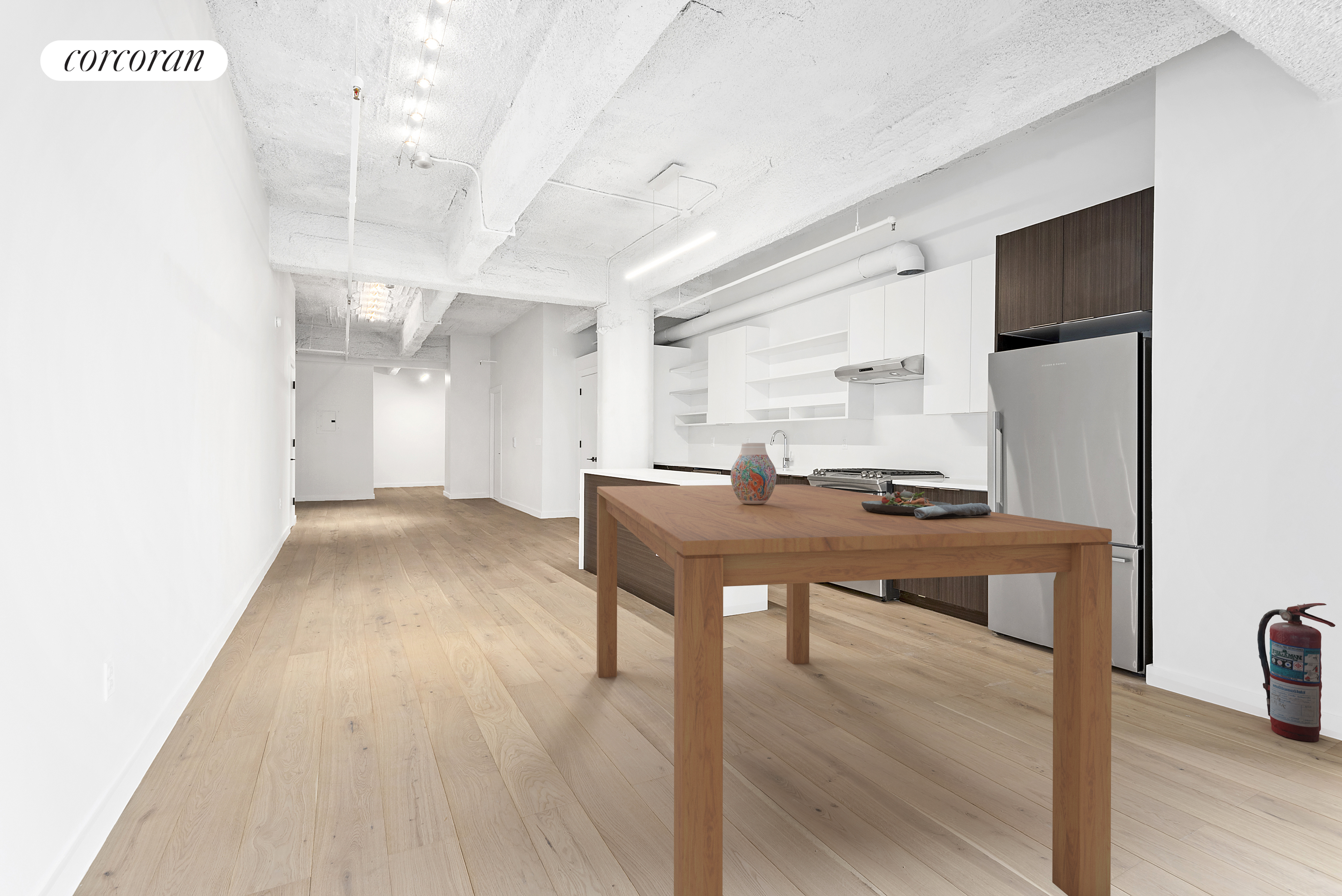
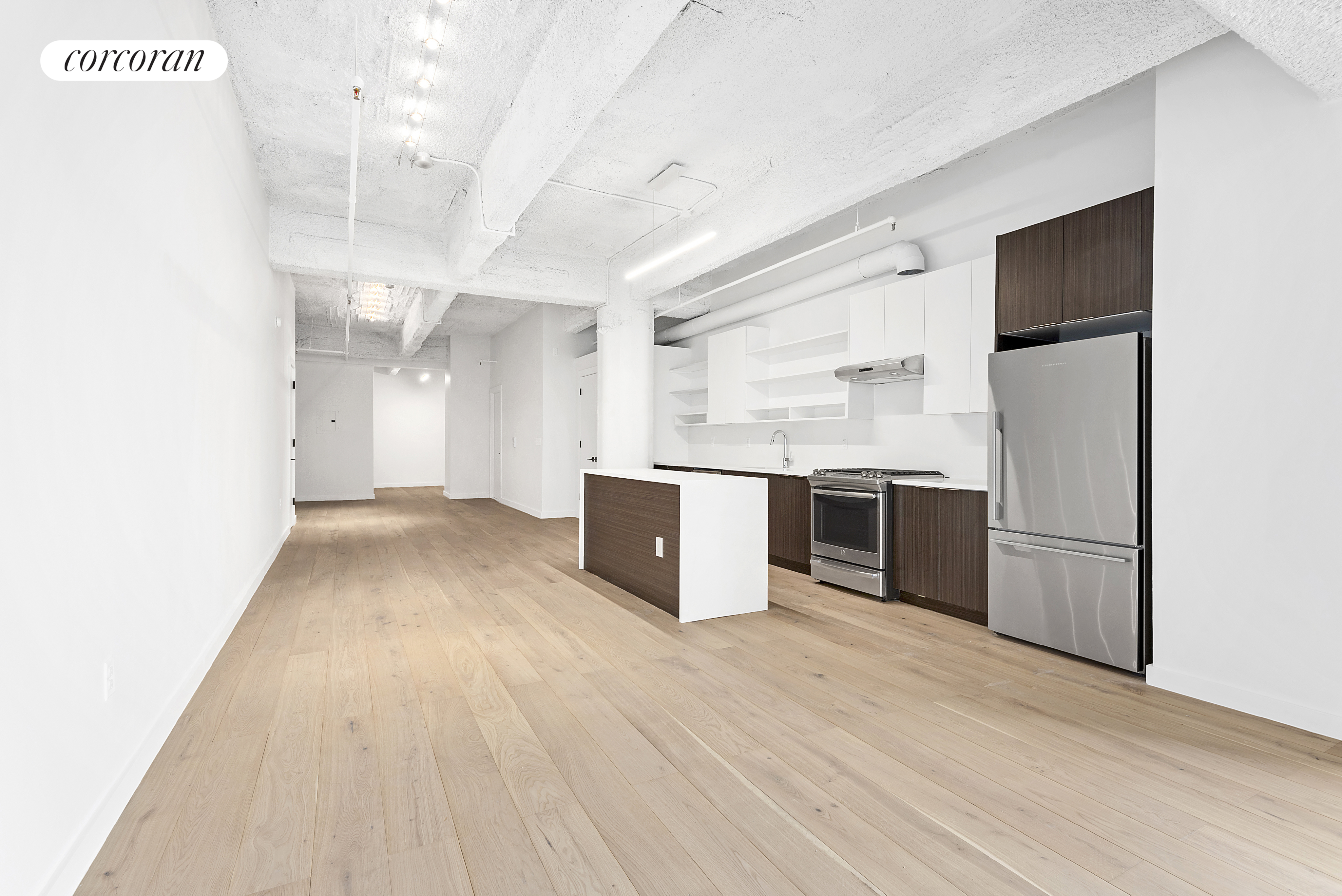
- fire extinguisher [1257,603,1336,742]
- dining table [596,484,1112,896]
- food plate [861,489,992,519]
- vase [730,443,777,505]
